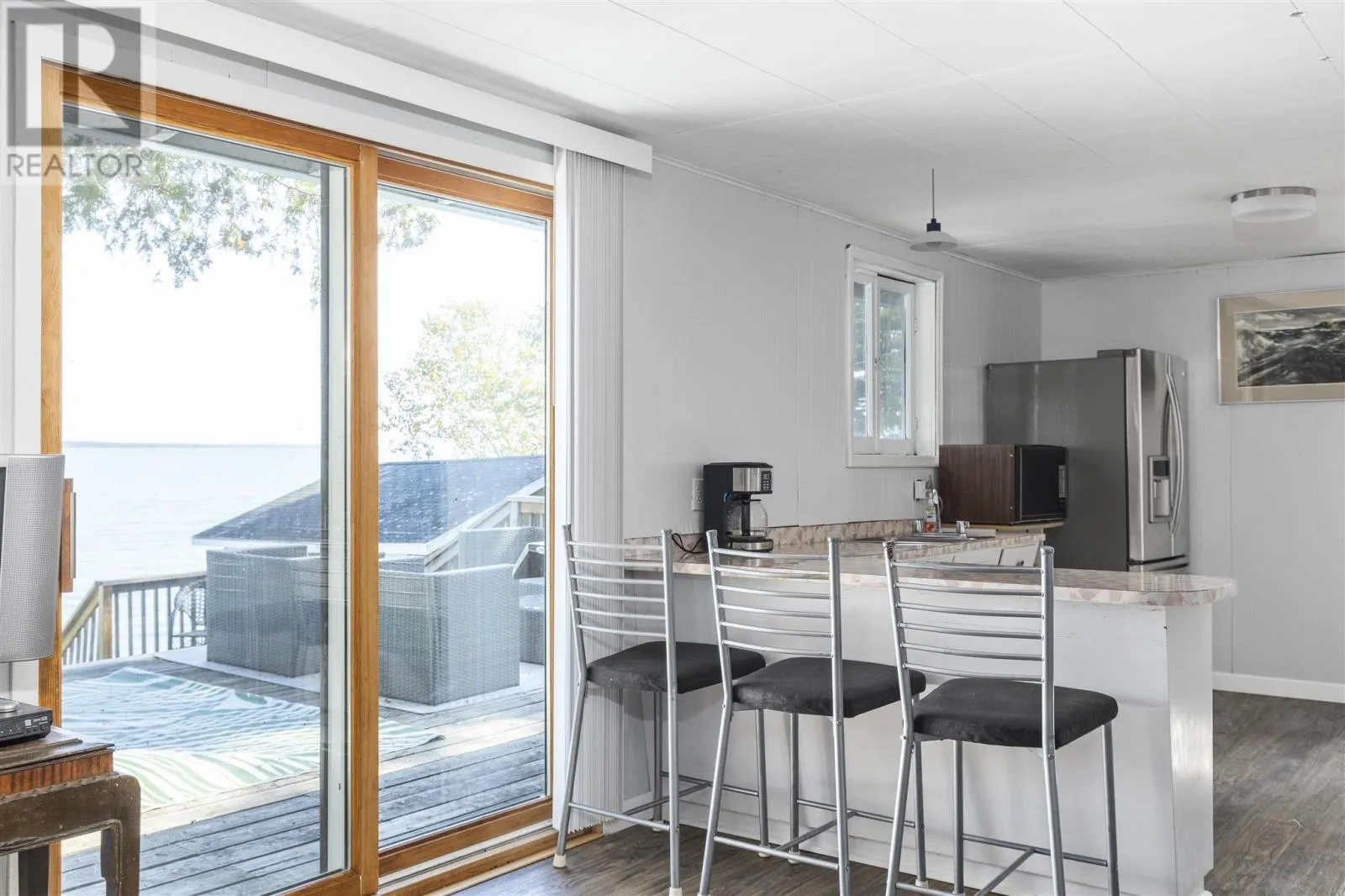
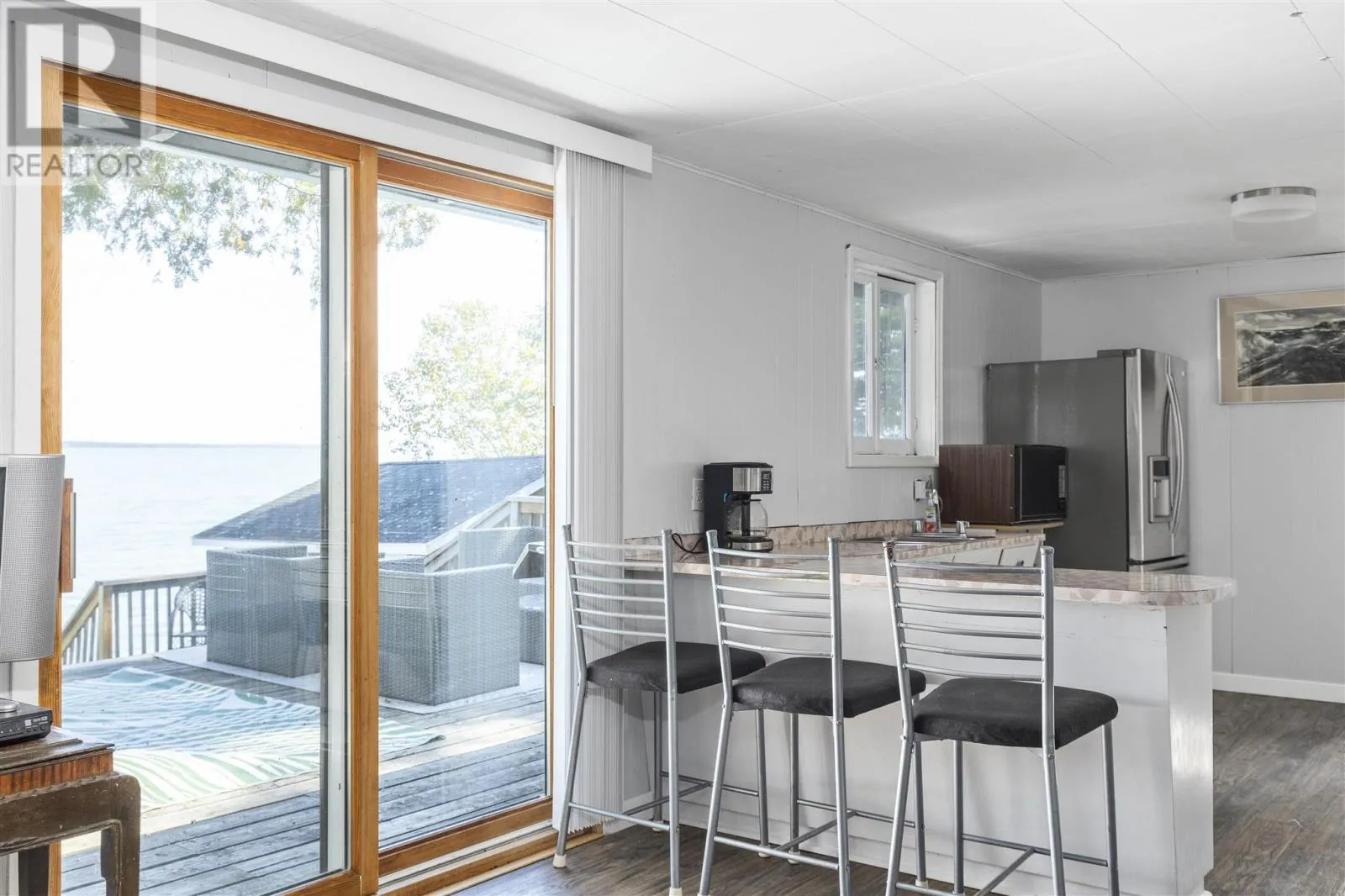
- pendant light [909,168,959,252]
